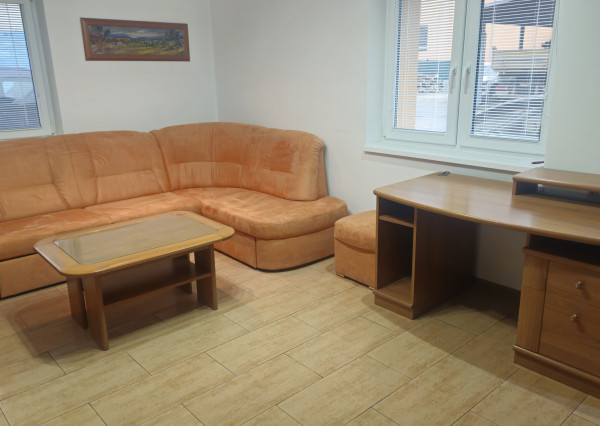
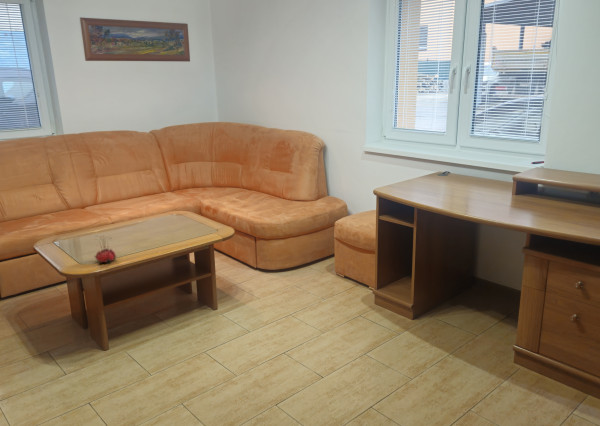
+ flower [93,235,117,264]
